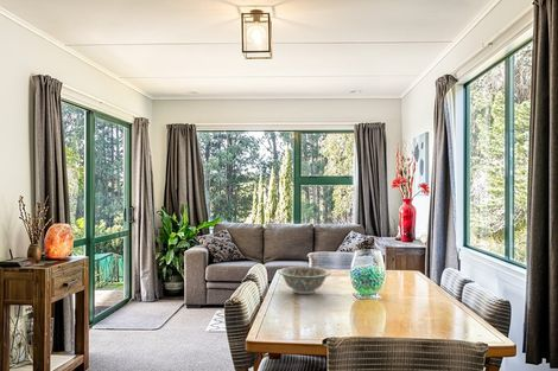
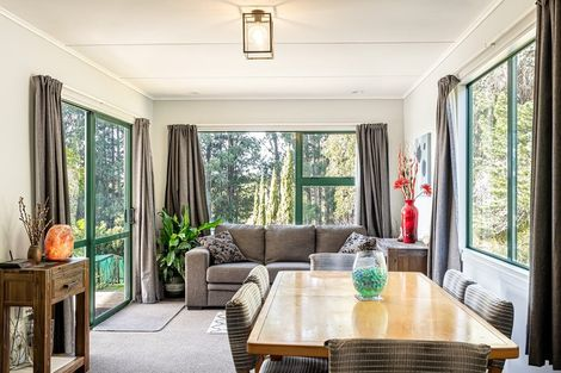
- decorative bowl [277,266,331,295]
